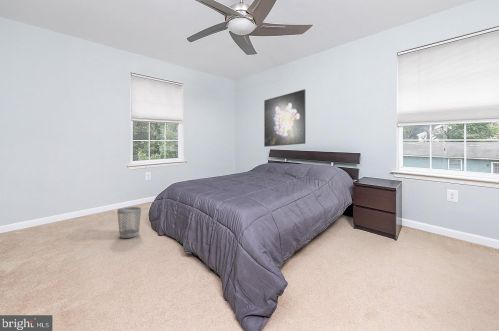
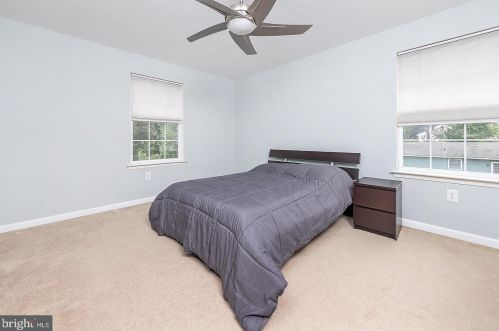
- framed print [263,88,306,148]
- wastebasket [116,206,142,239]
